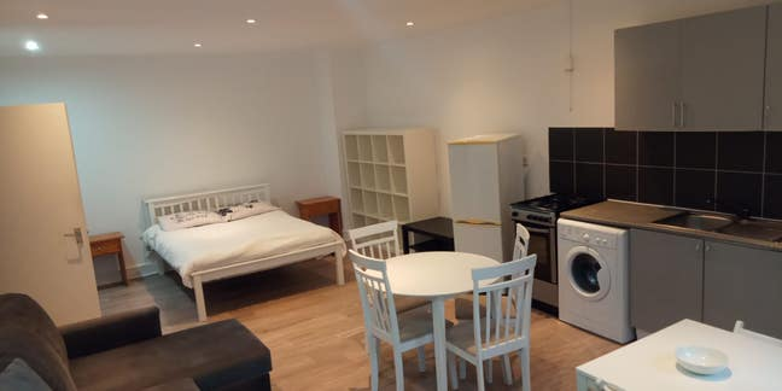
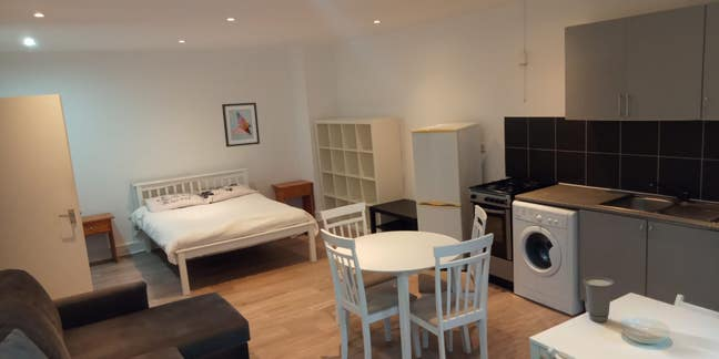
+ cup [581,276,615,324]
+ wall art [221,102,261,148]
